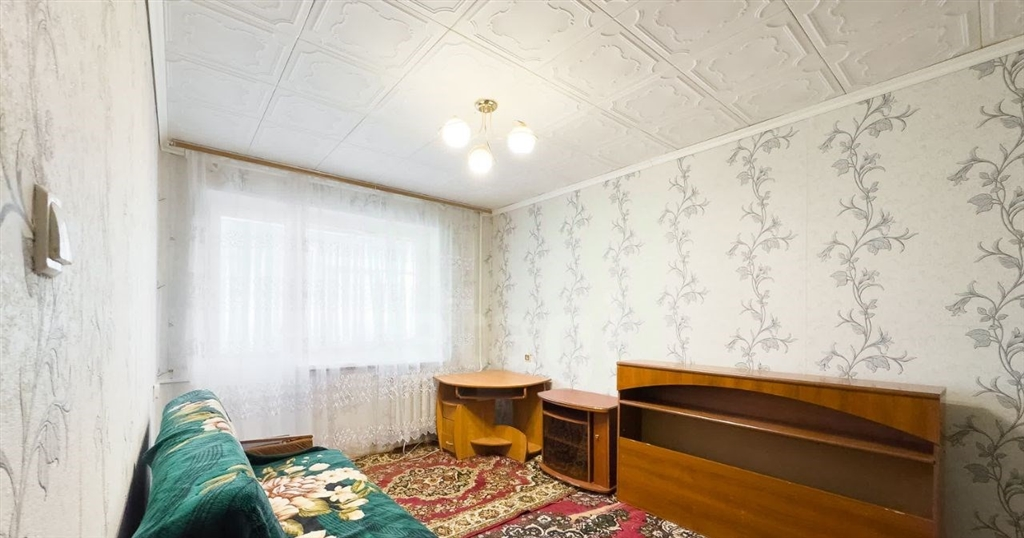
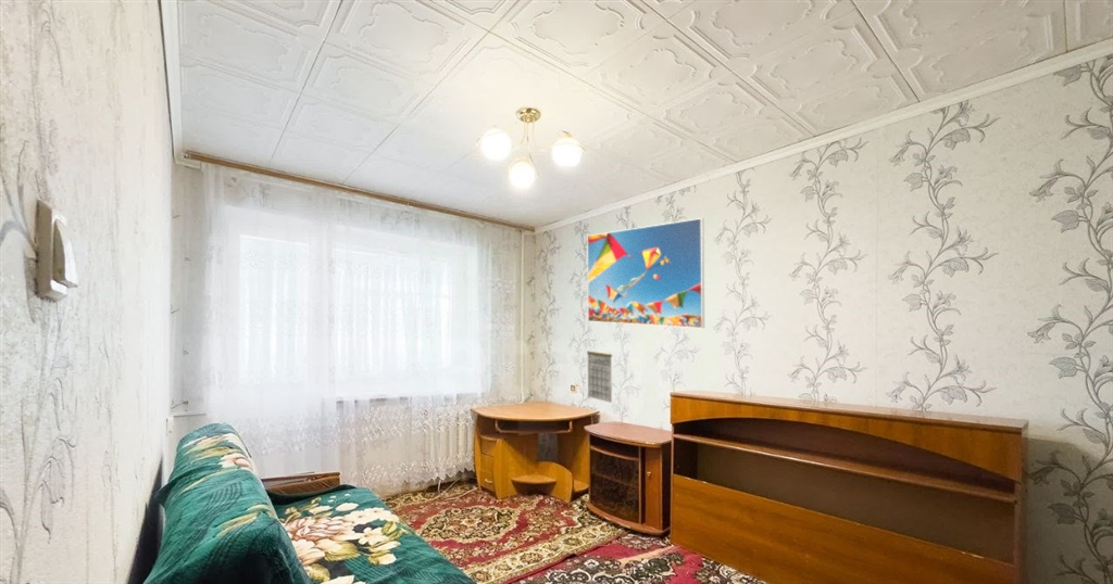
+ calendar [586,343,613,404]
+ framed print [587,217,705,329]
